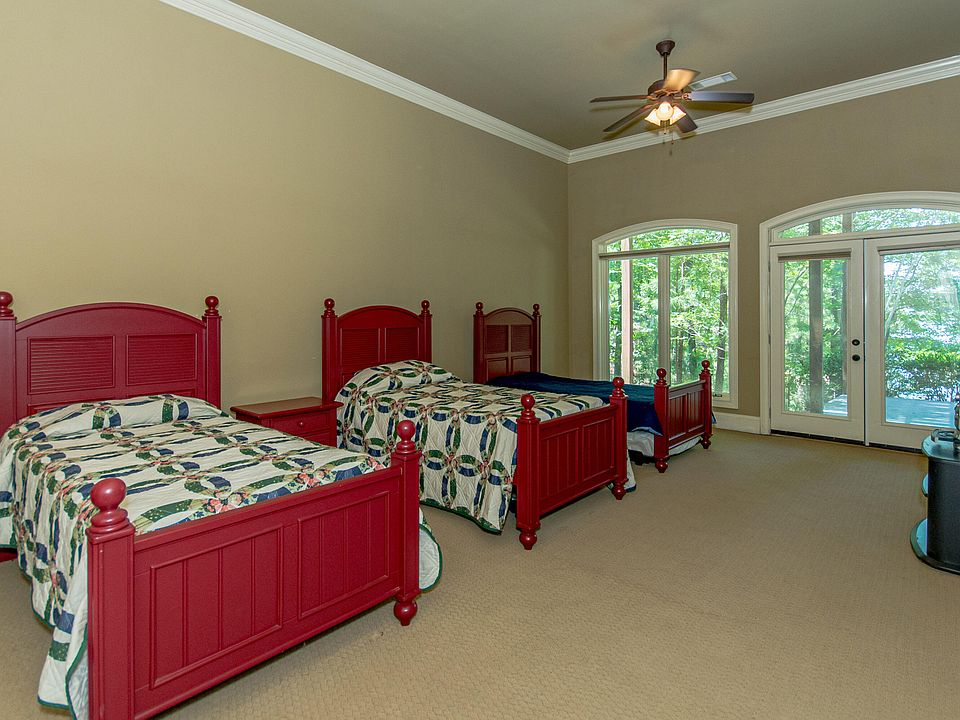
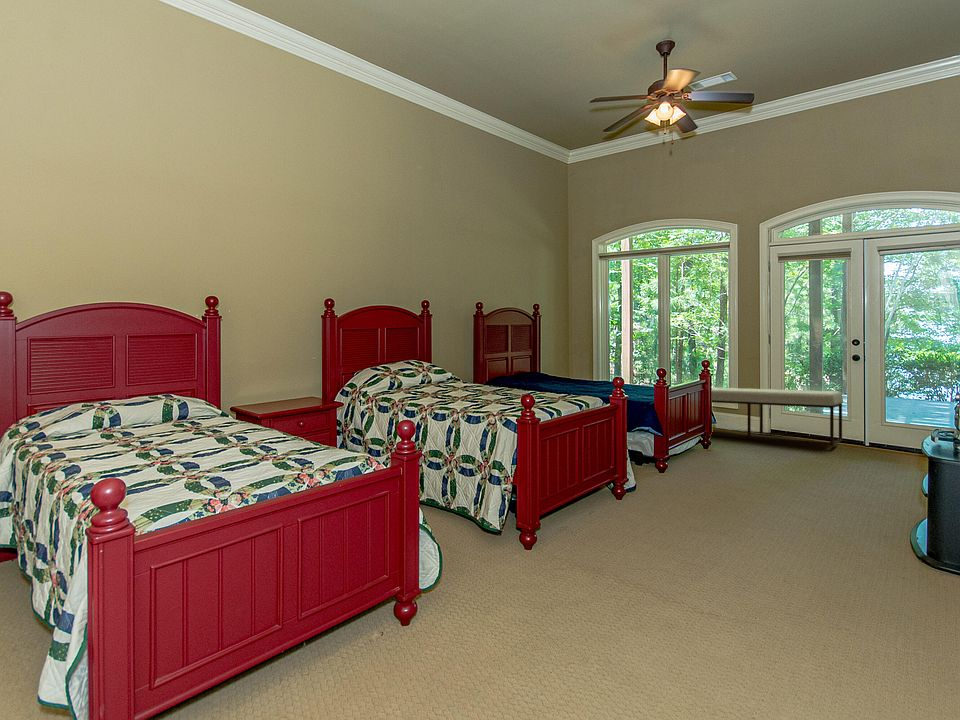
+ bench [711,386,844,447]
